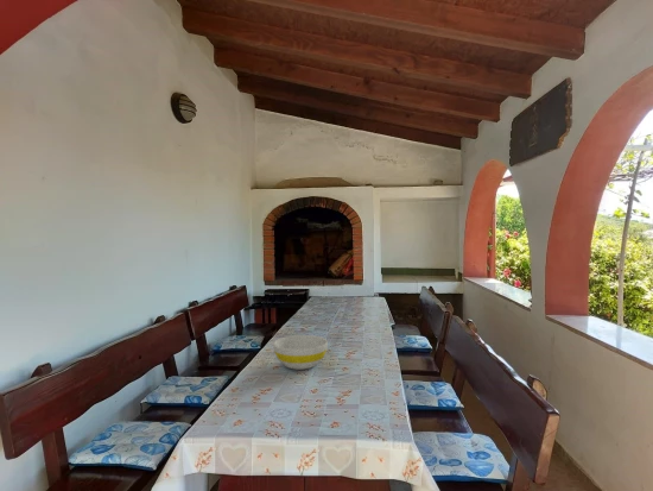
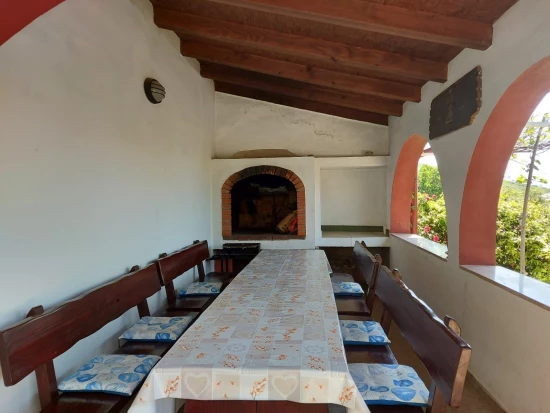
- bowl [272,334,329,371]
